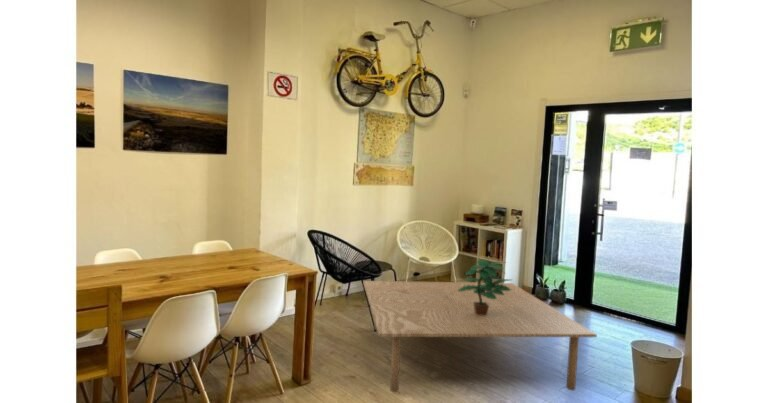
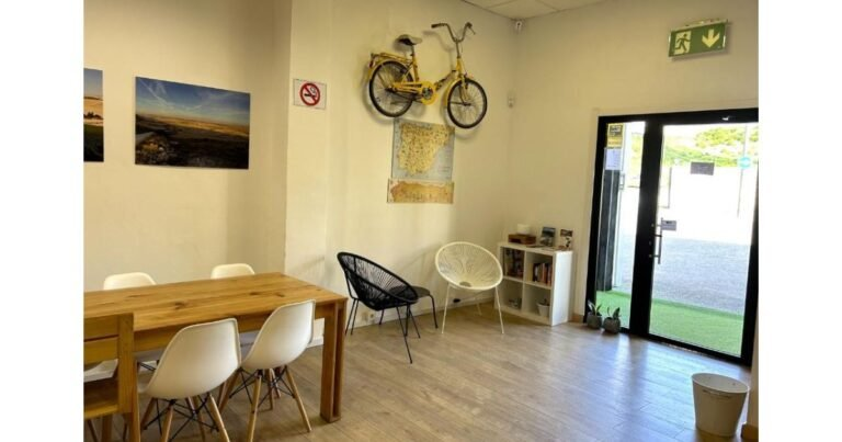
- coffee table [362,280,598,393]
- potted plant [458,259,512,315]
